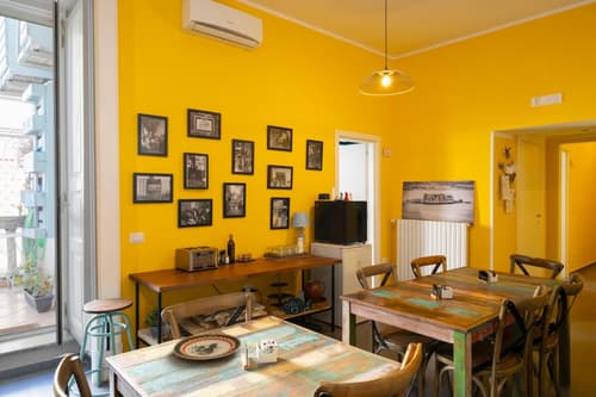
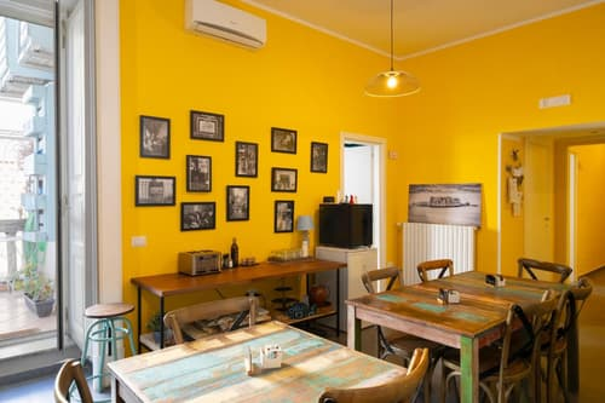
- plate [172,333,243,361]
